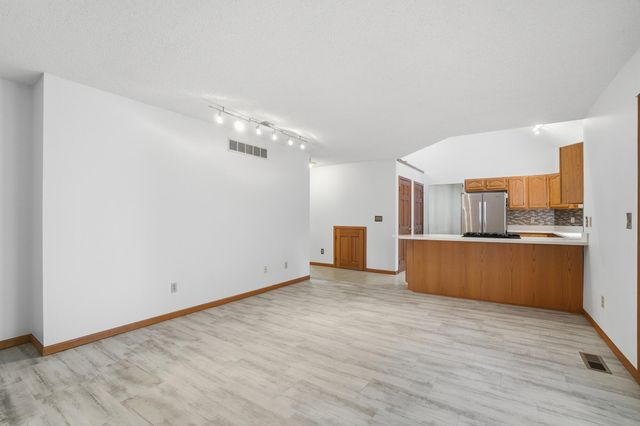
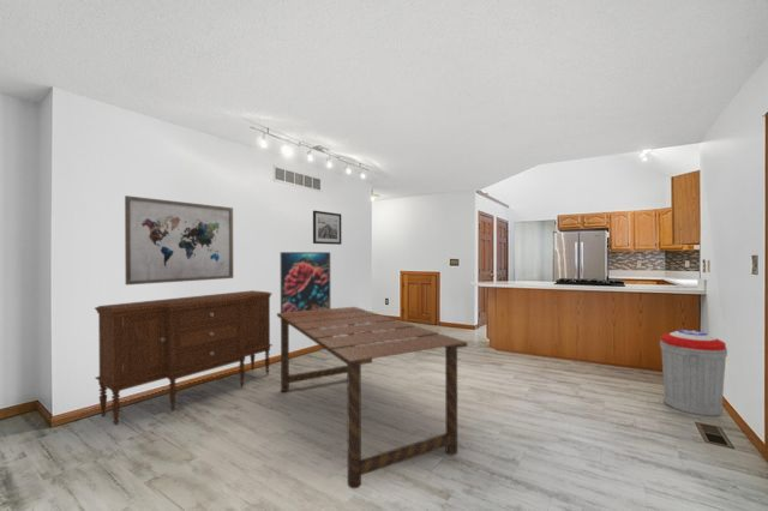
+ wall art [312,210,342,246]
+ dining table [276,306,468,489]
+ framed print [280,251,331,313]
+ sideboard [94,289,274,426]
+ wall art [124,194,234,287]
+ trash can [659,329,728,417]
